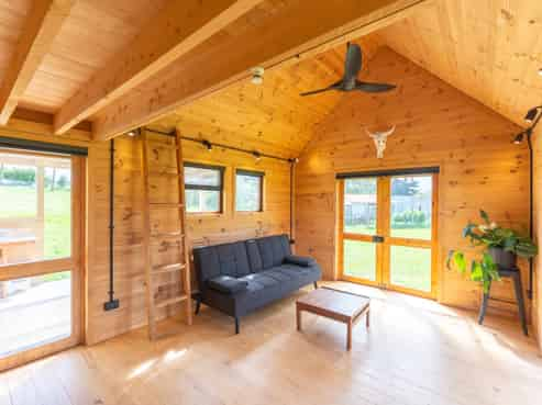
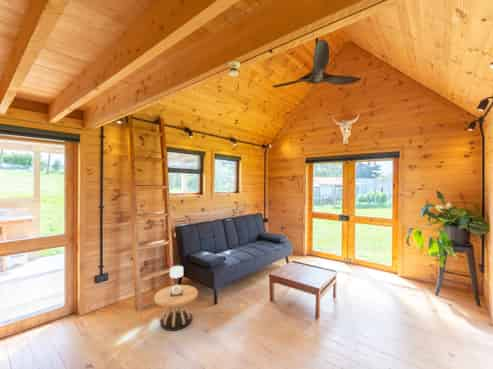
+ side table [153,265,199,332]
